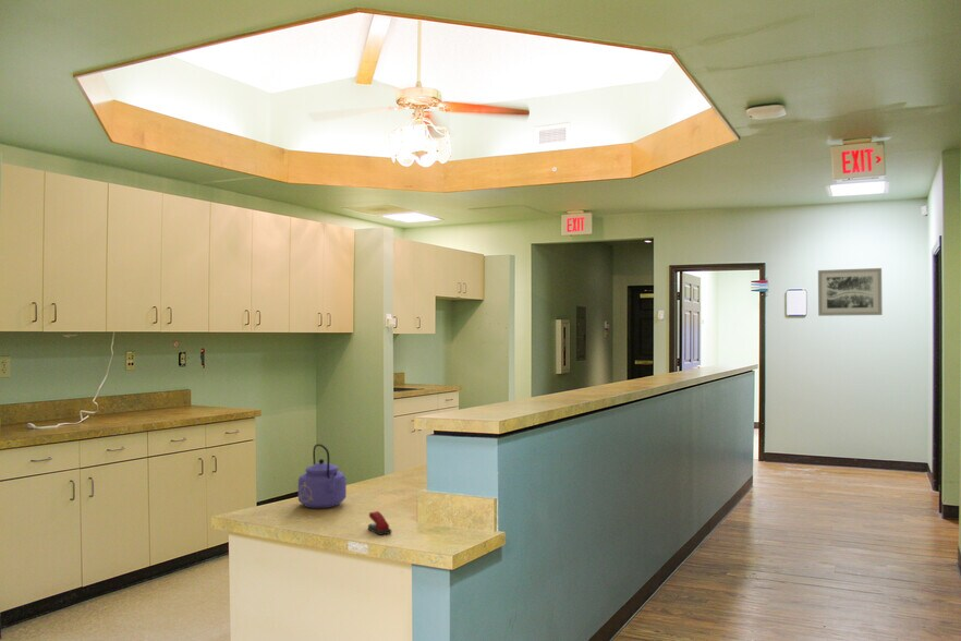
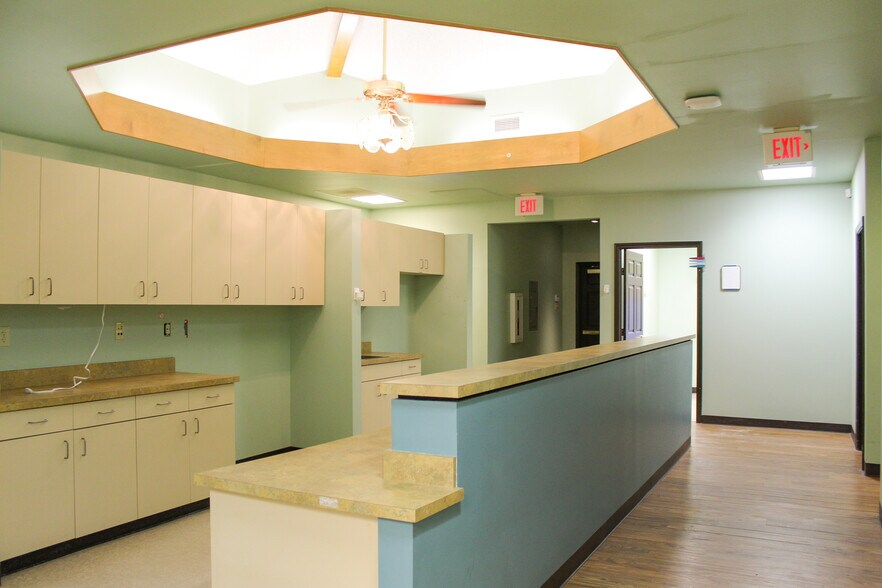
- kettle [297,443,348,509]
- stapler [367,510,392,536]
- wall art [817,267,884,317]
